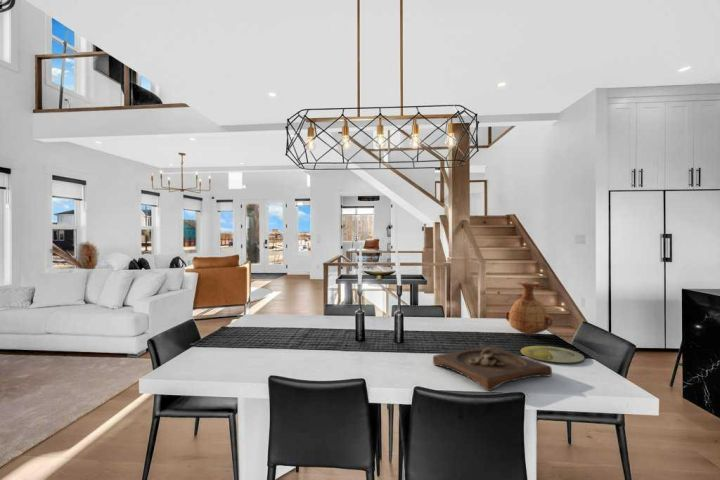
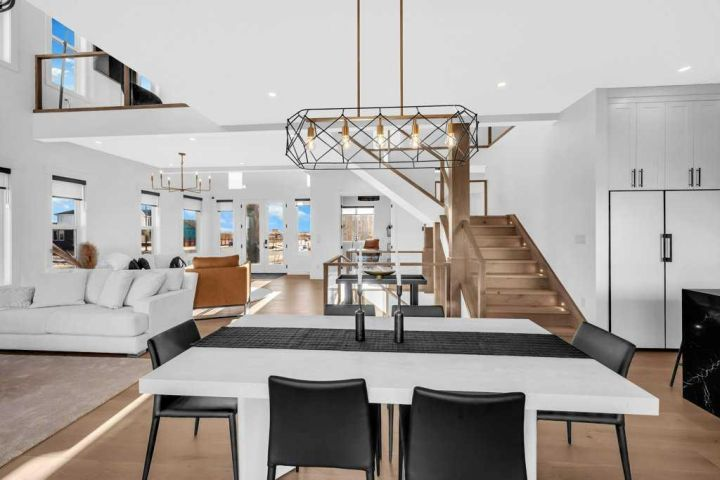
- plate [520,345,585,364]
- vase [504,281,554,337]
- wooden tray [432,345,553,392]
